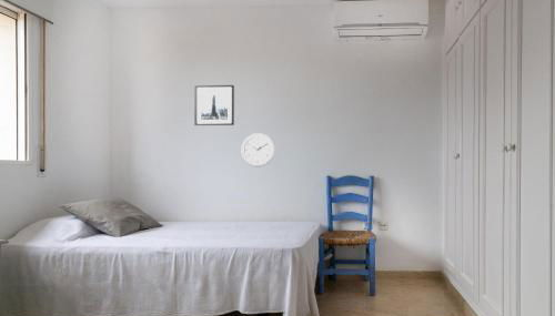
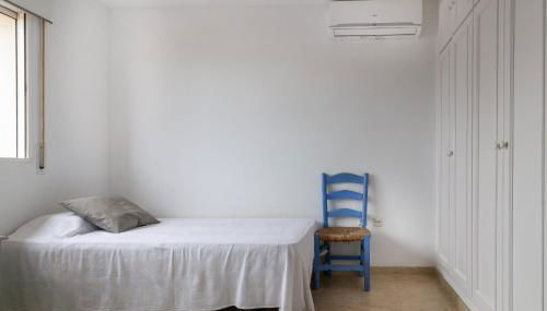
- wall clock [240,132,276,169]
- wall art [193,84,235,126]
